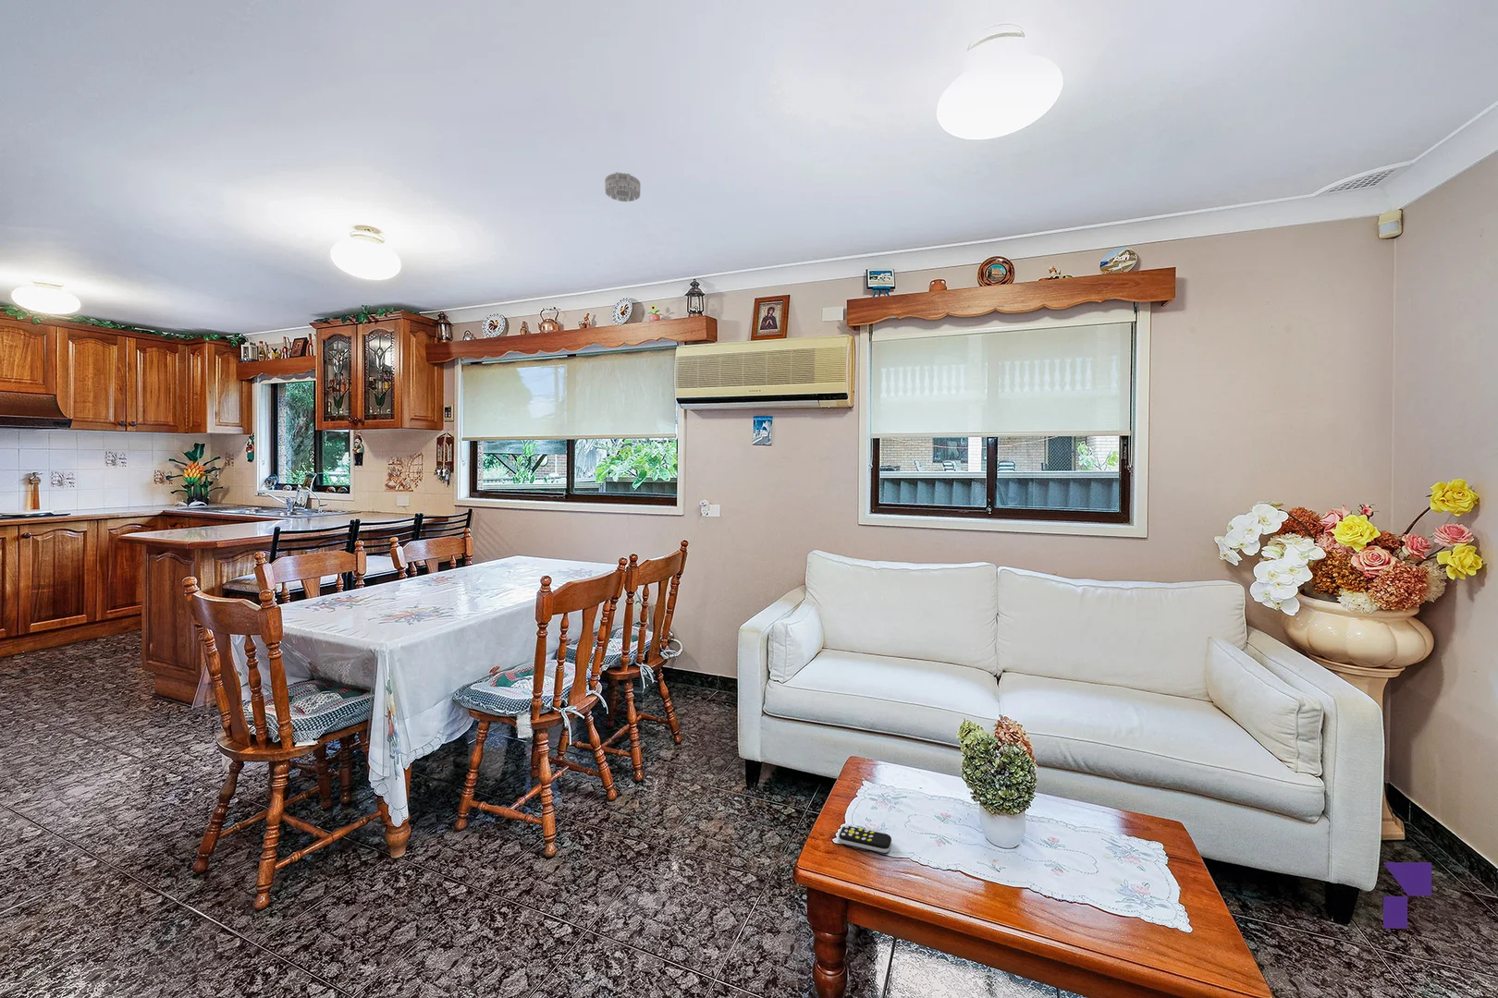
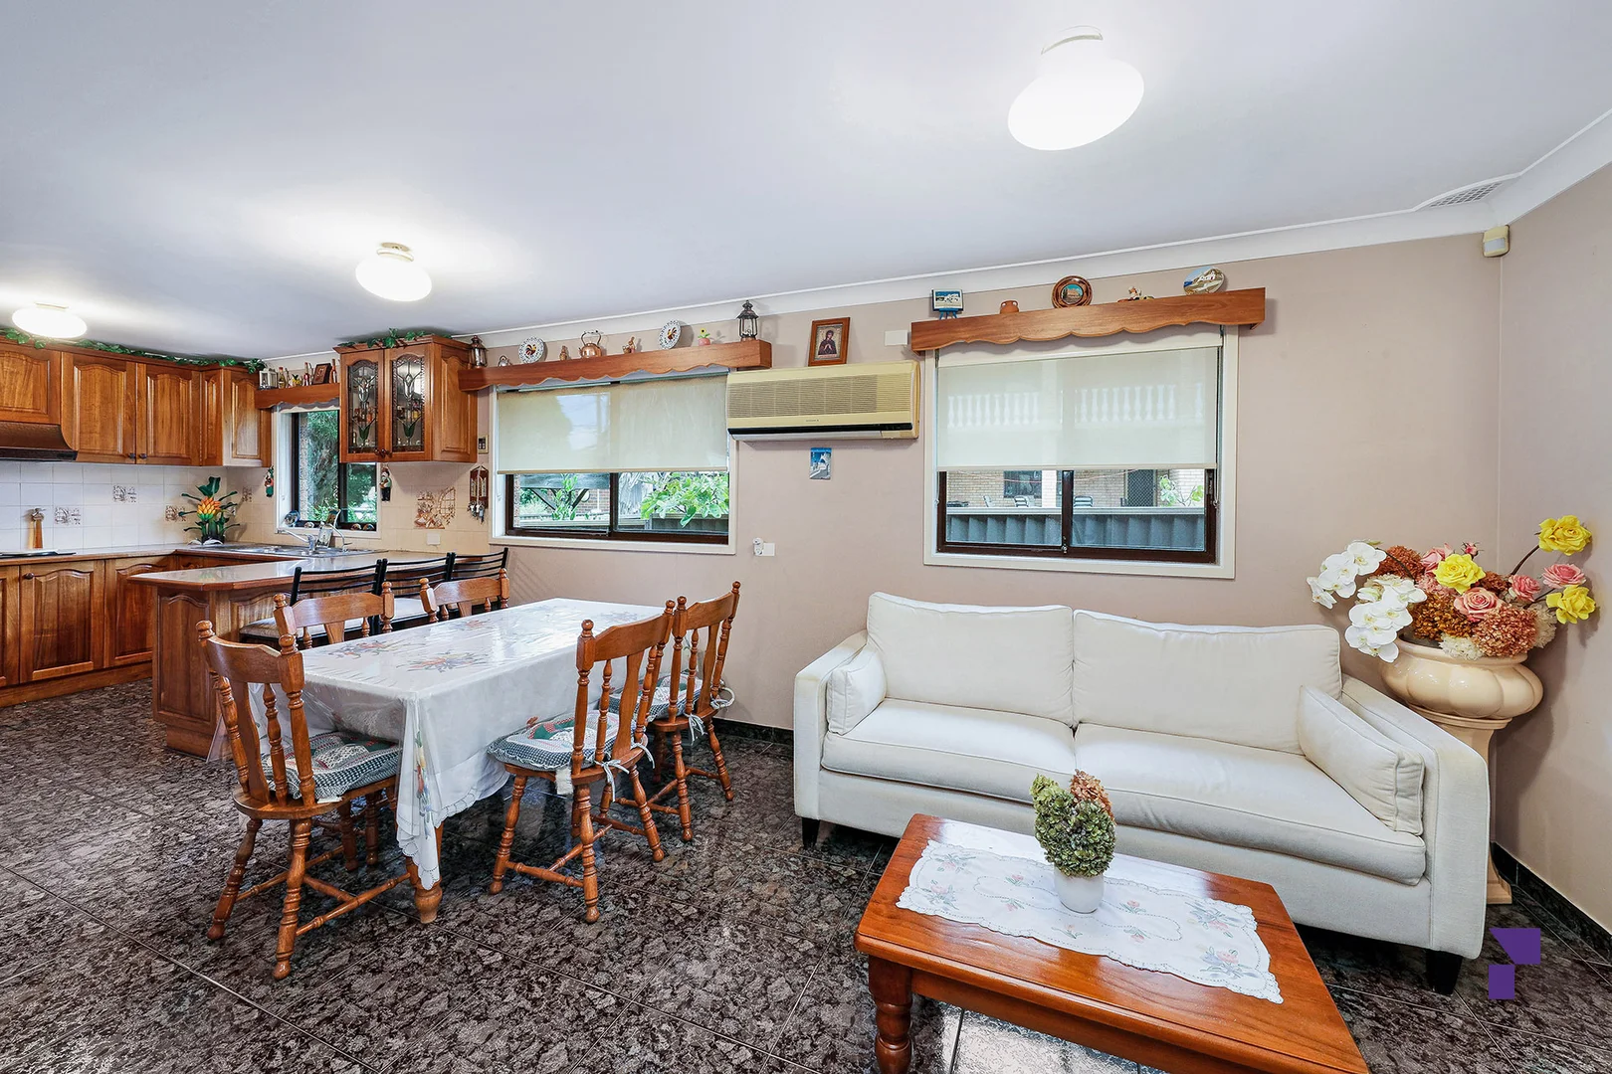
- remote control [838,824,893,854]
- smoke detector [604,172,642,203]
